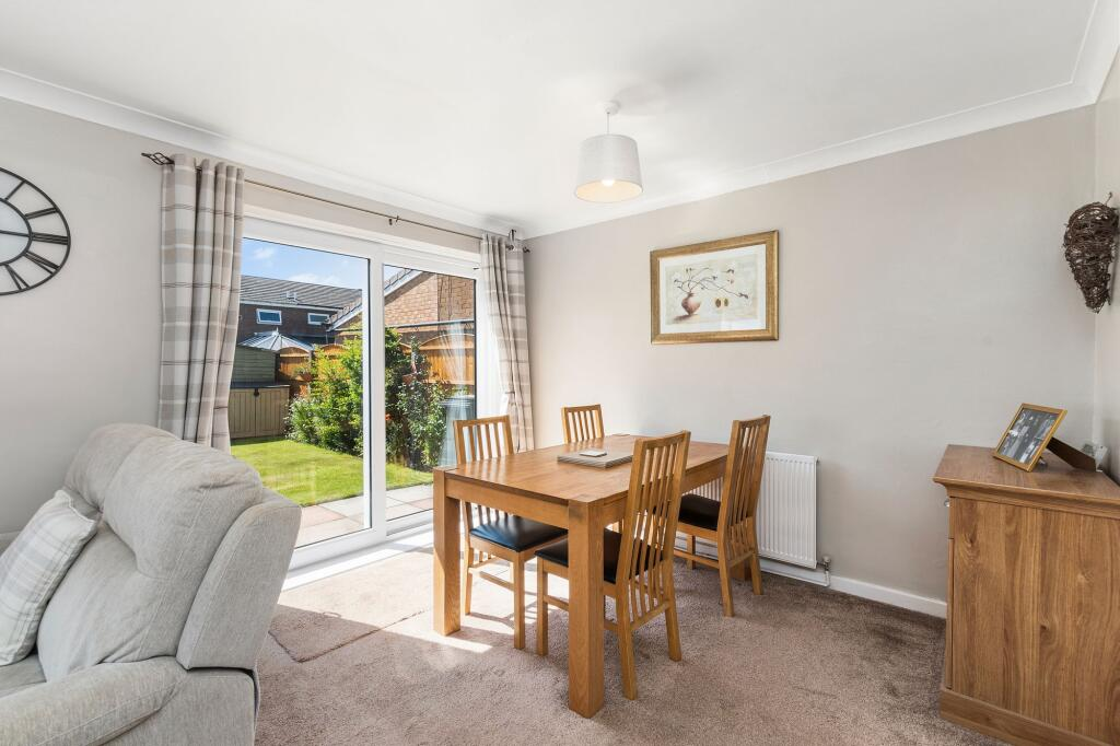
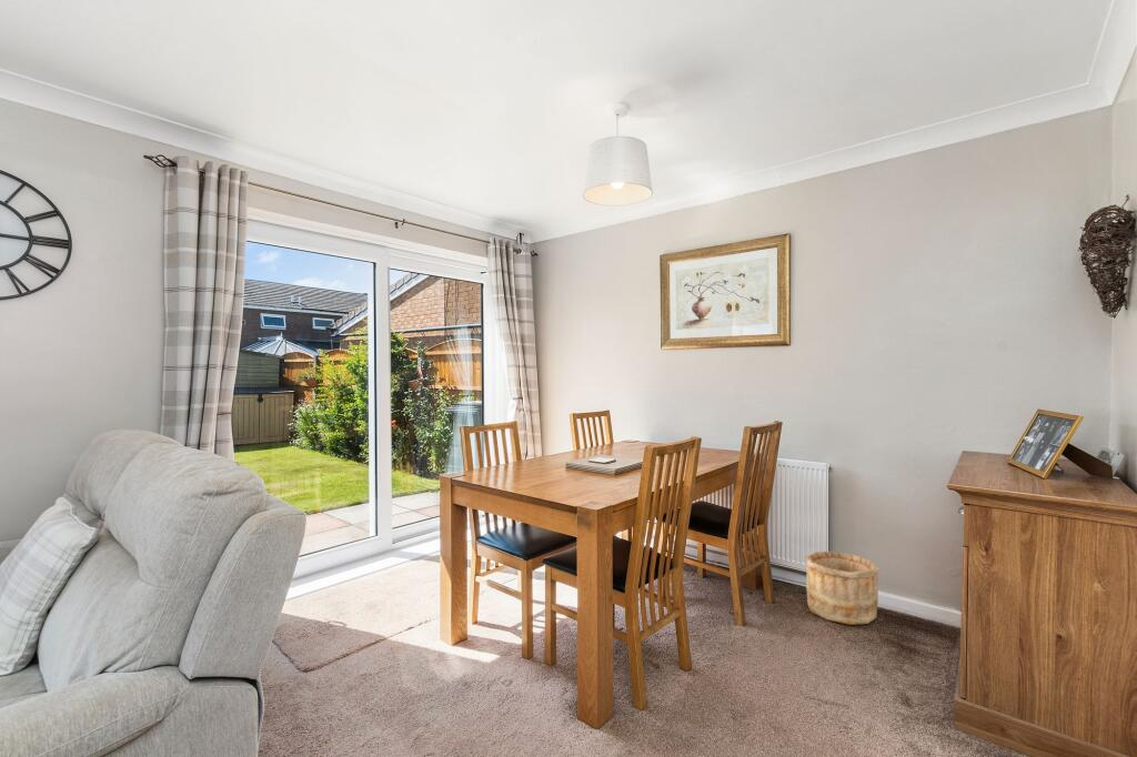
+ wooden bucket [804,551,881,626]
